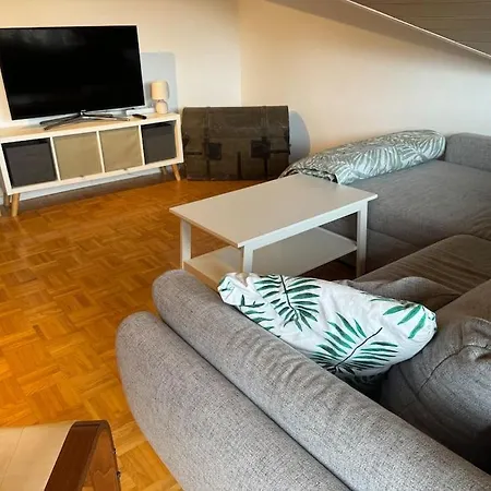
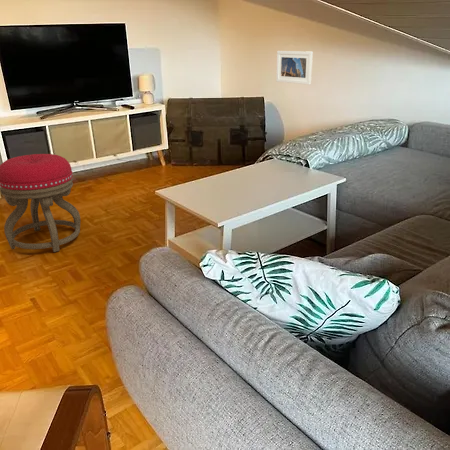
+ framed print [275,50,314,86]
+ stool [0,153,81,253]
